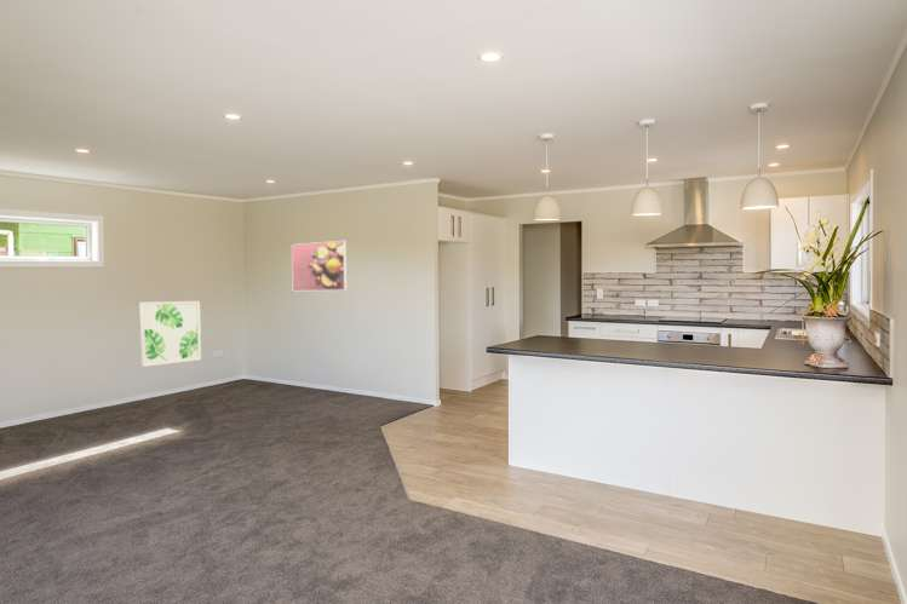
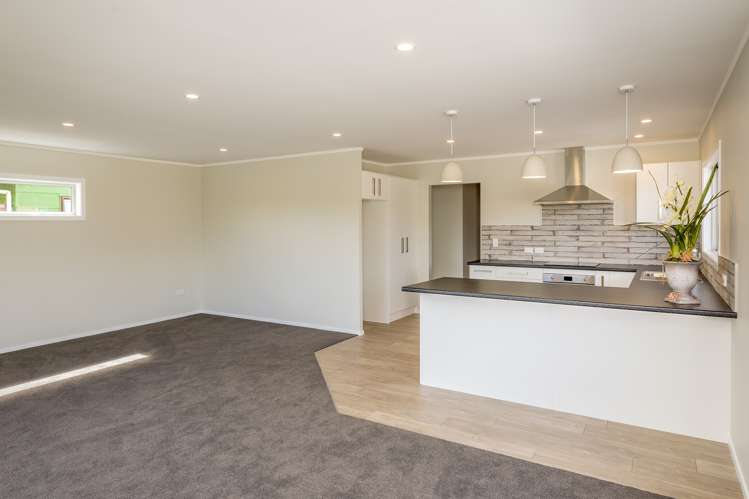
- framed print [291,240,348,292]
- wall art [139,300,202,368]
